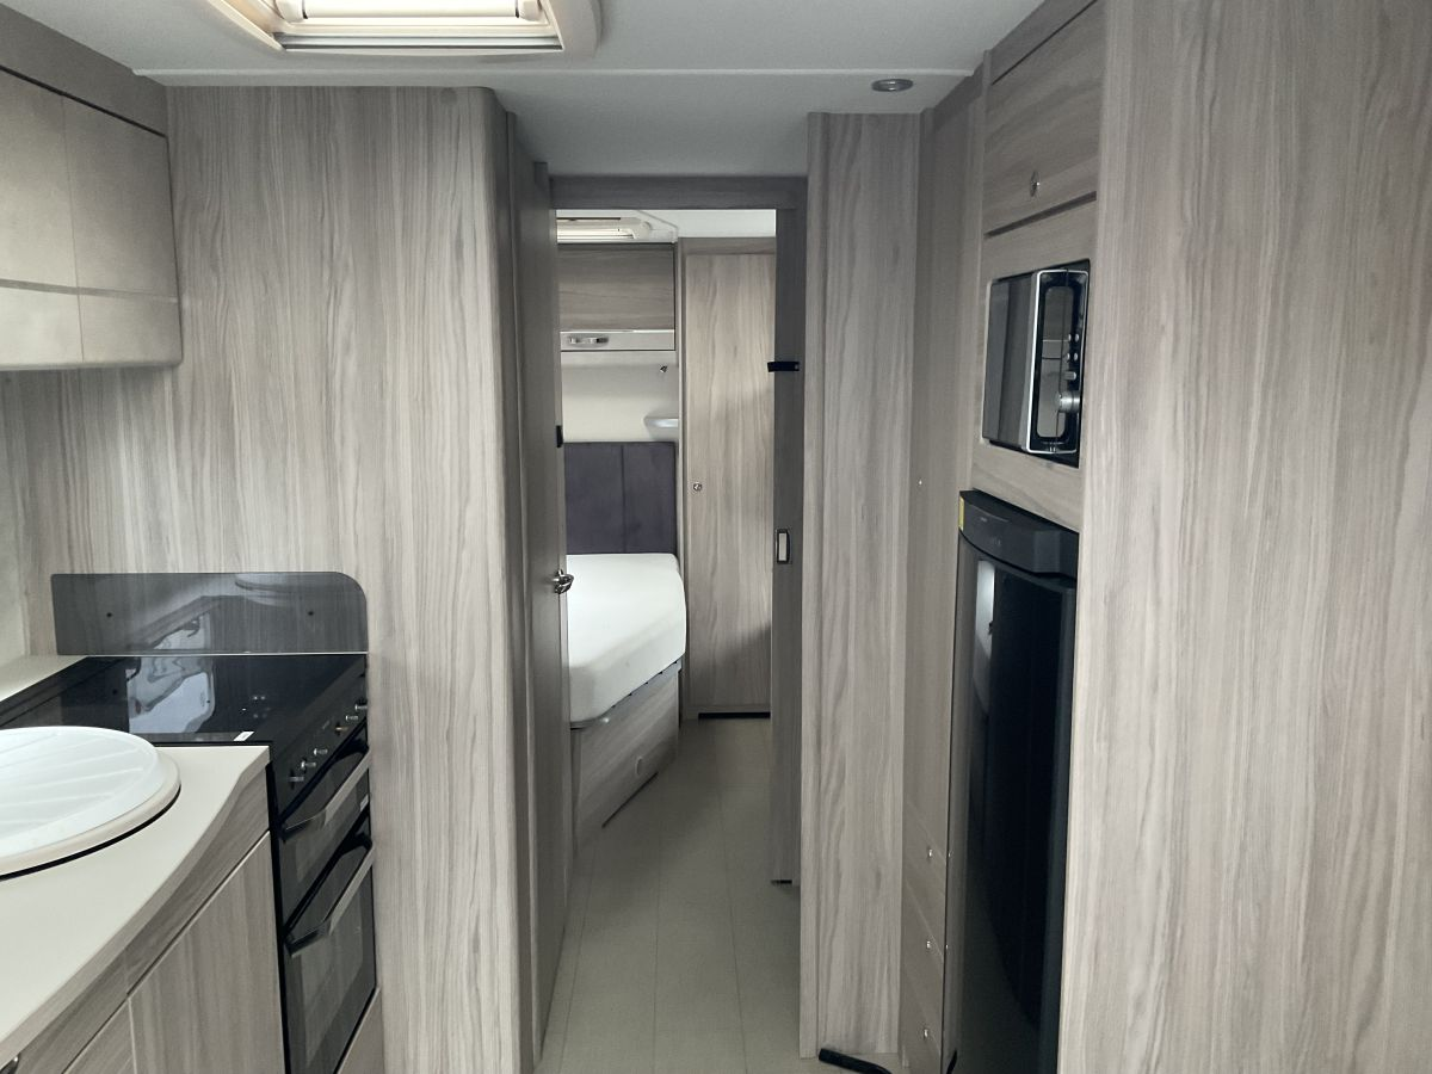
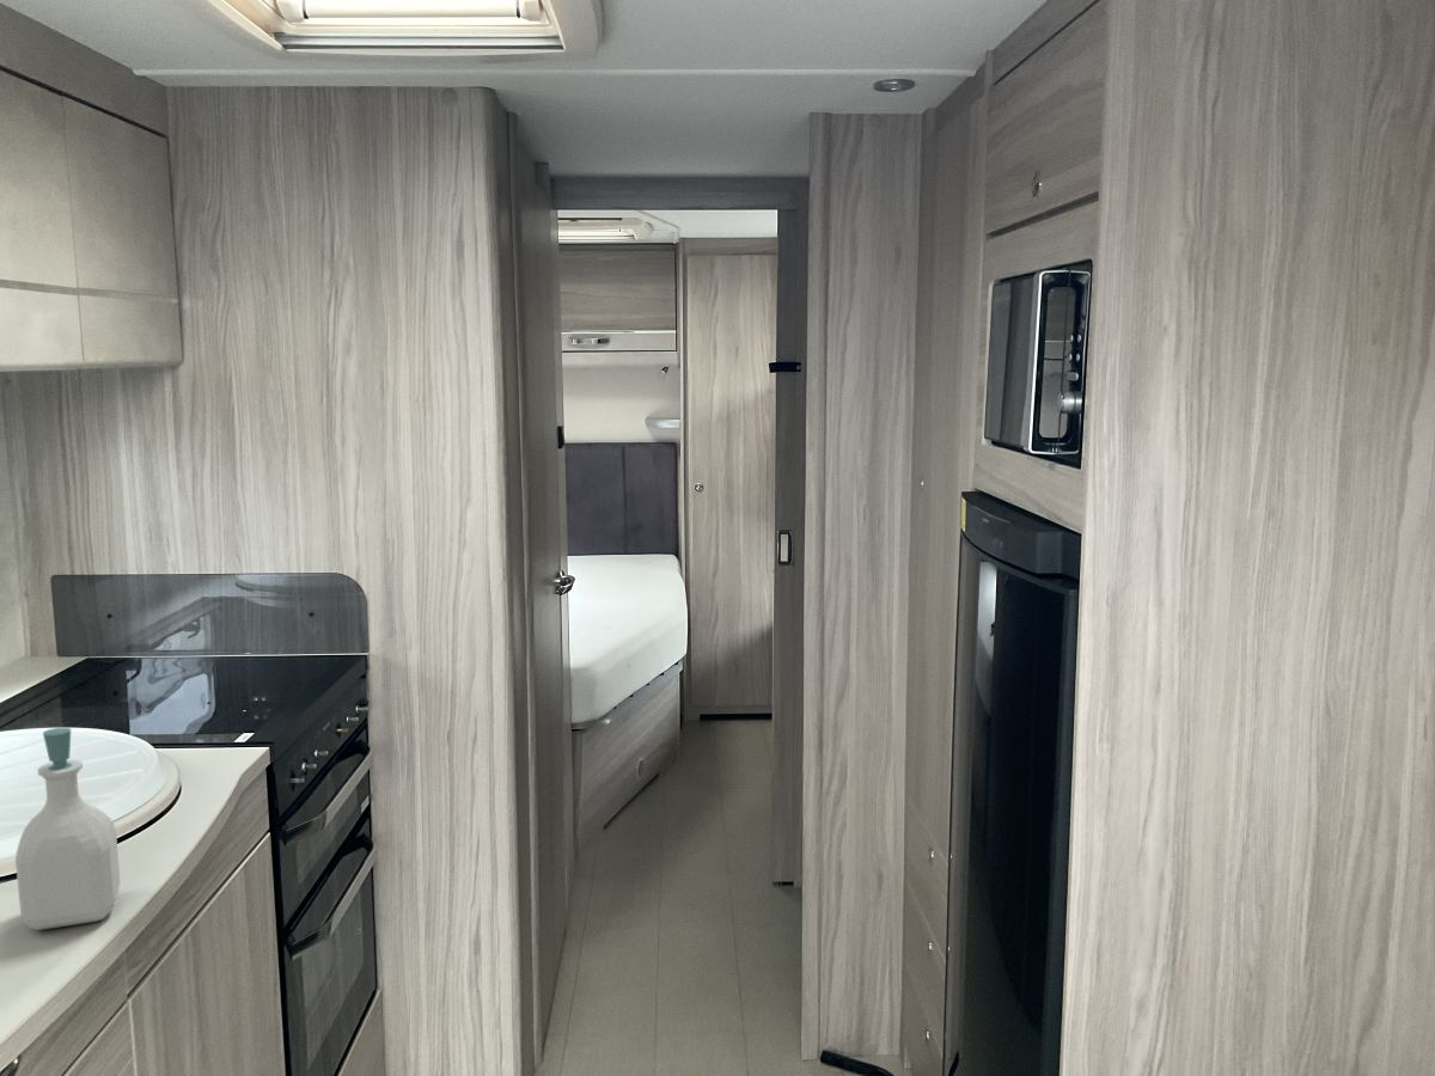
+ soap bottle [14,726,122,931]
